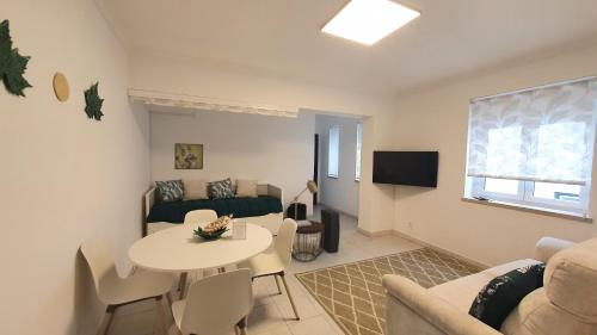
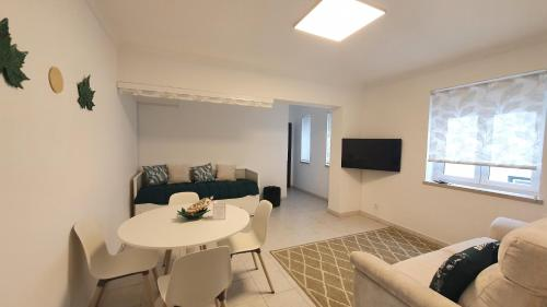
- lamp [284,179,320,227]
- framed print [173,142,204,170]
- speaker [320,207,341,254]
- side table [290,219,325,262]
